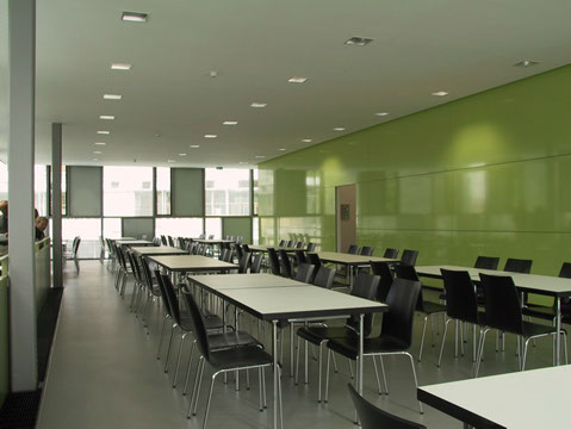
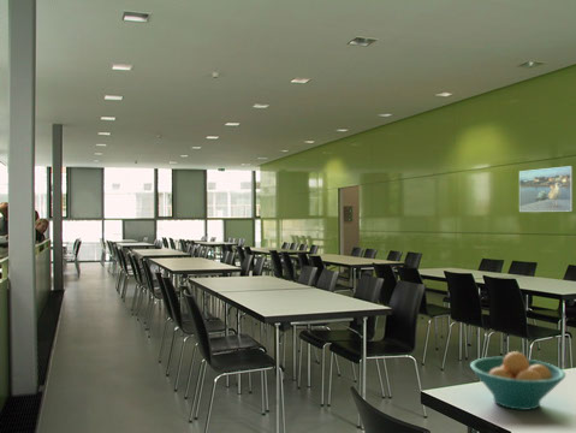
+ fruit bowl [469,350,566,411]
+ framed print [518,165,574,213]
